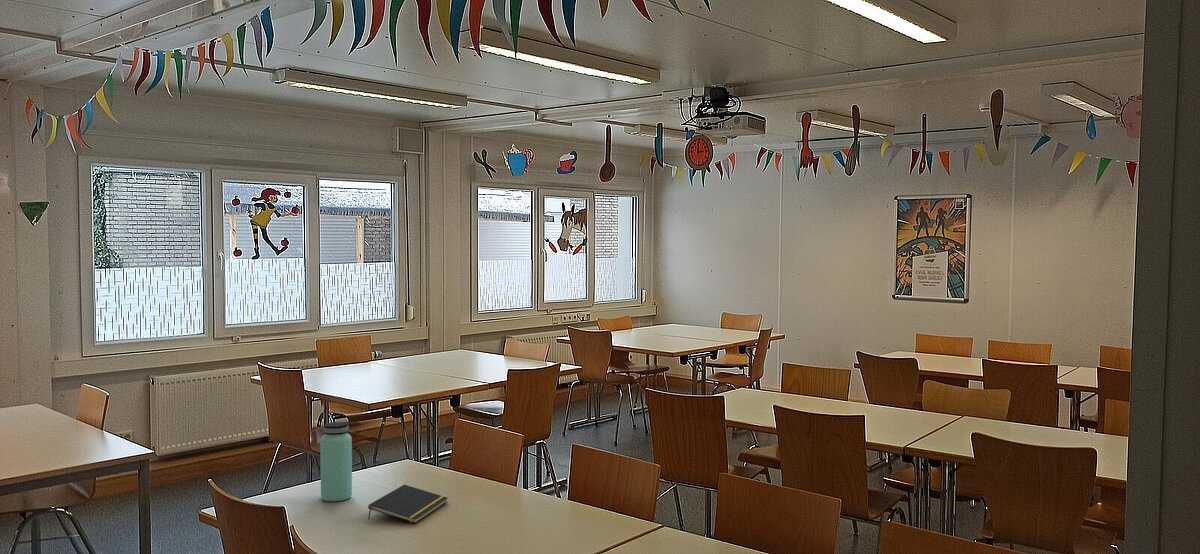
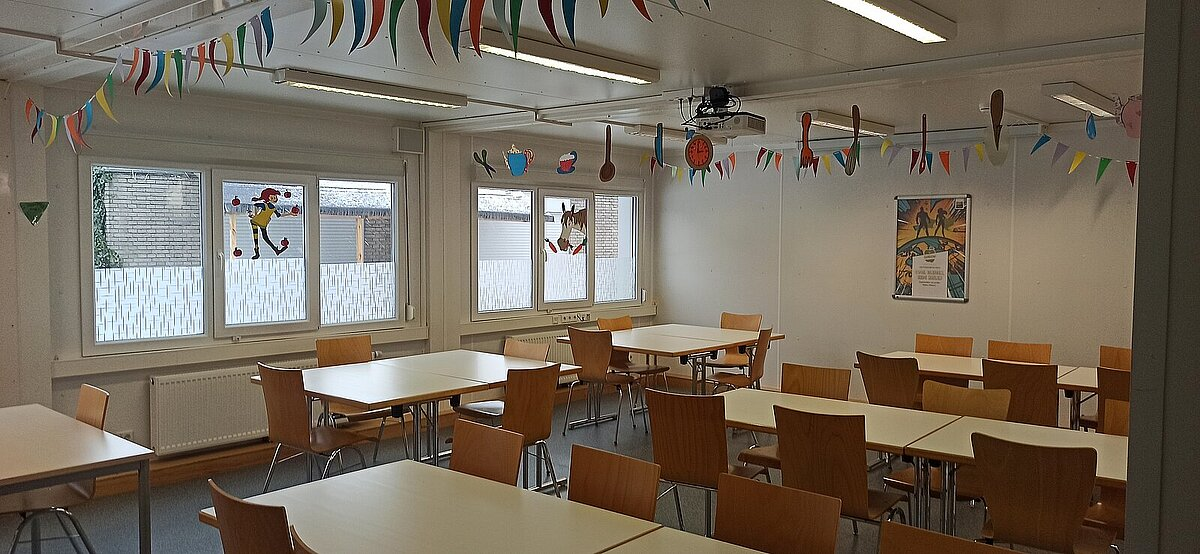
- notepad [367,484,449,524]
- bottle [319,421,353,502]
